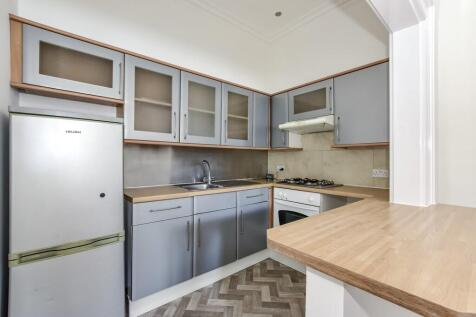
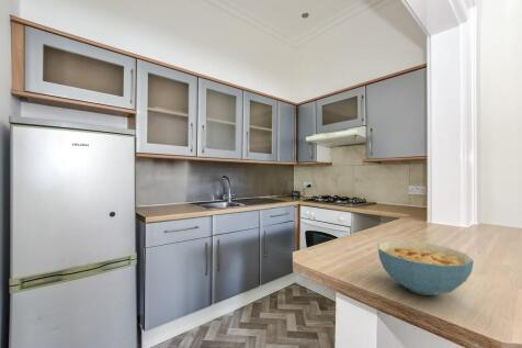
+ cereal bowl [377,239,475,296]
